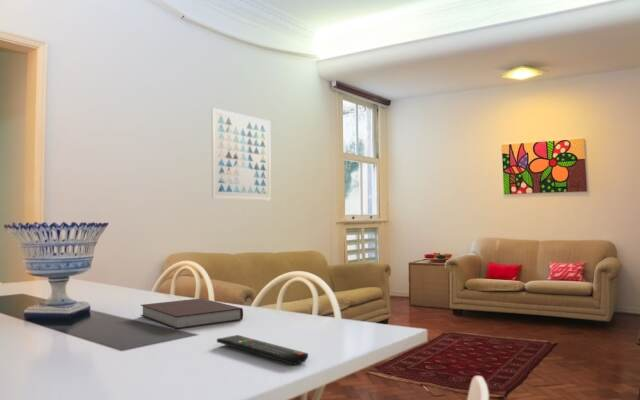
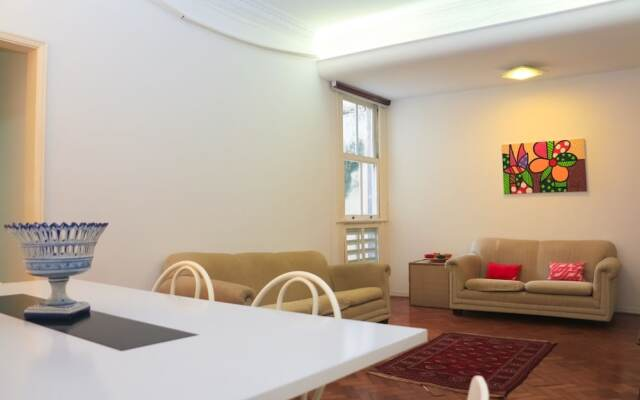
- notebook [140,297,244,330]
- remote control [216,334,309,366]
- wall art [211,107,272,201]
